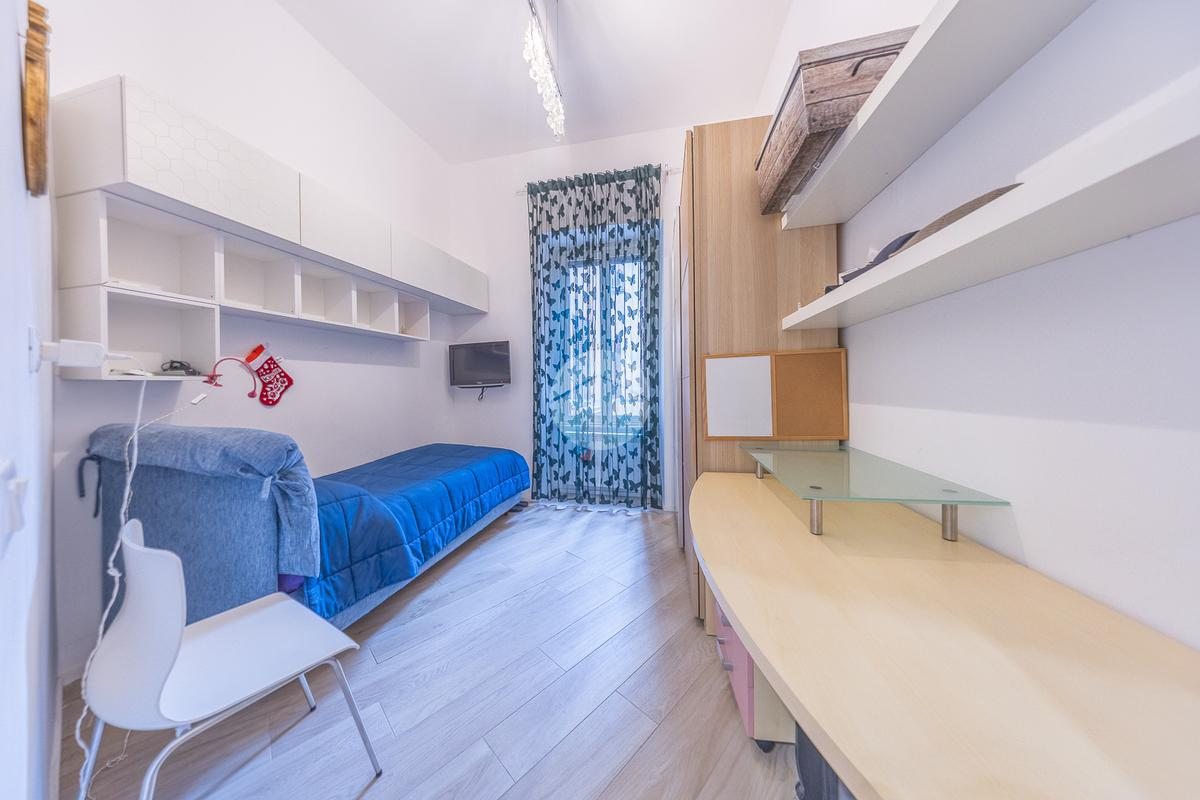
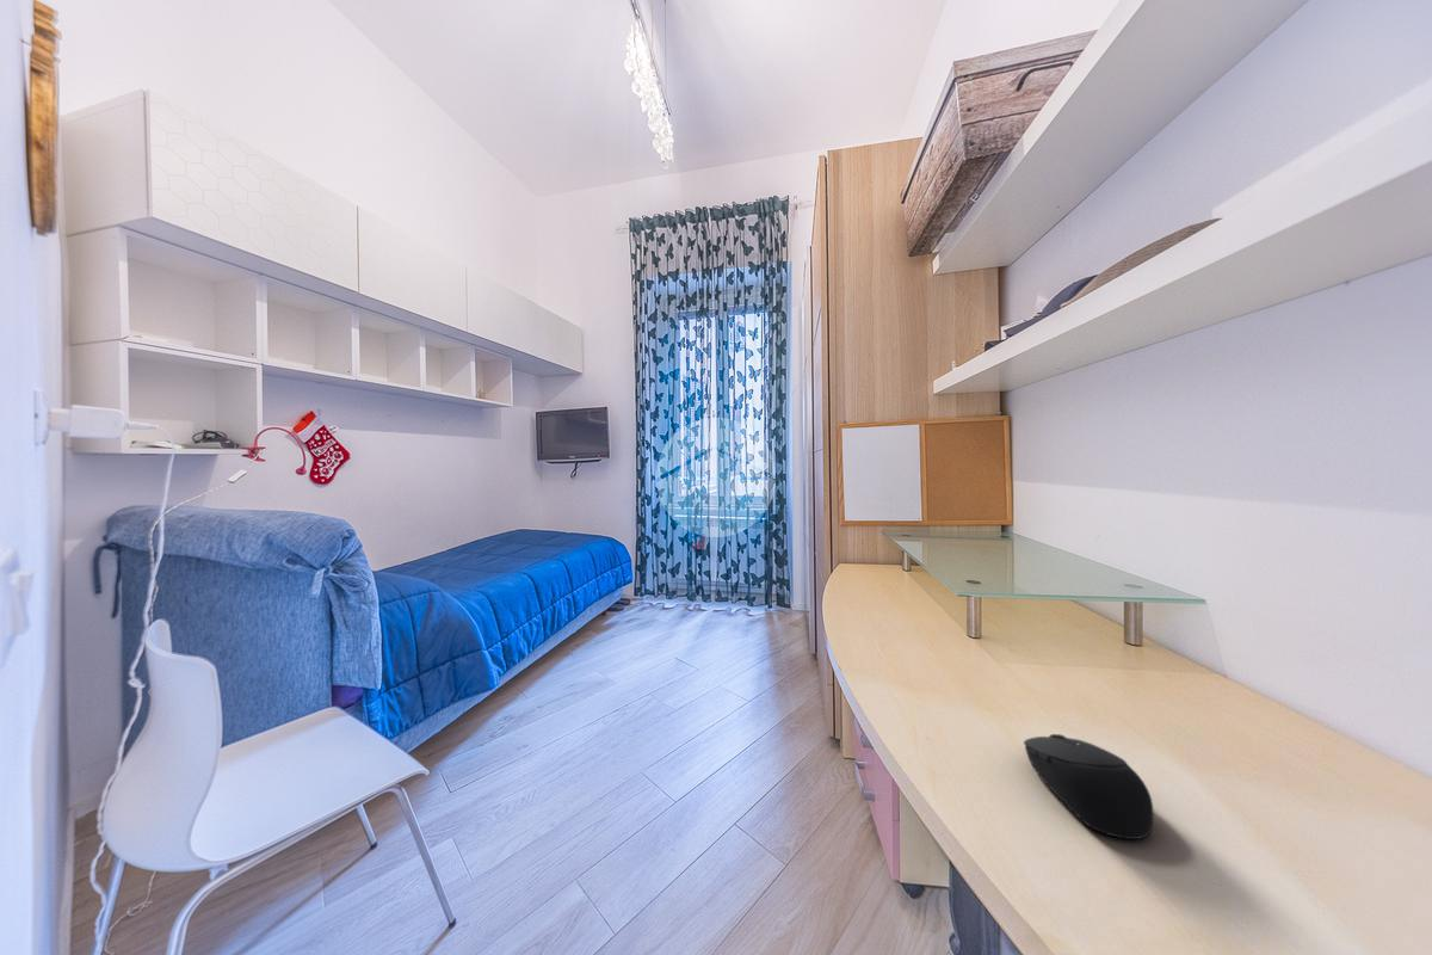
+ computer mouse [1023,733,1155,840]
